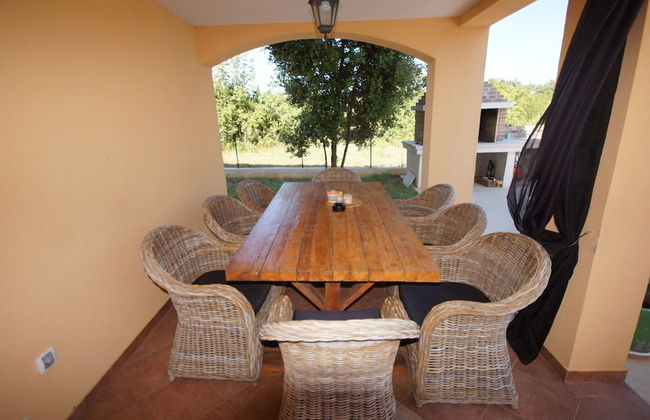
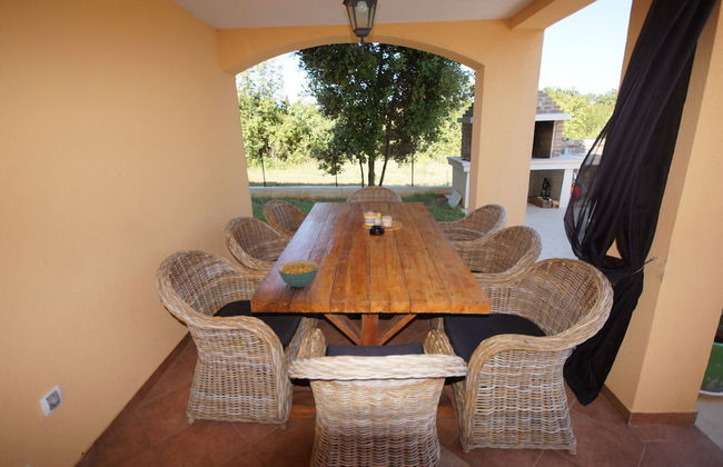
+ cereal bowl [277,260,319,288]
